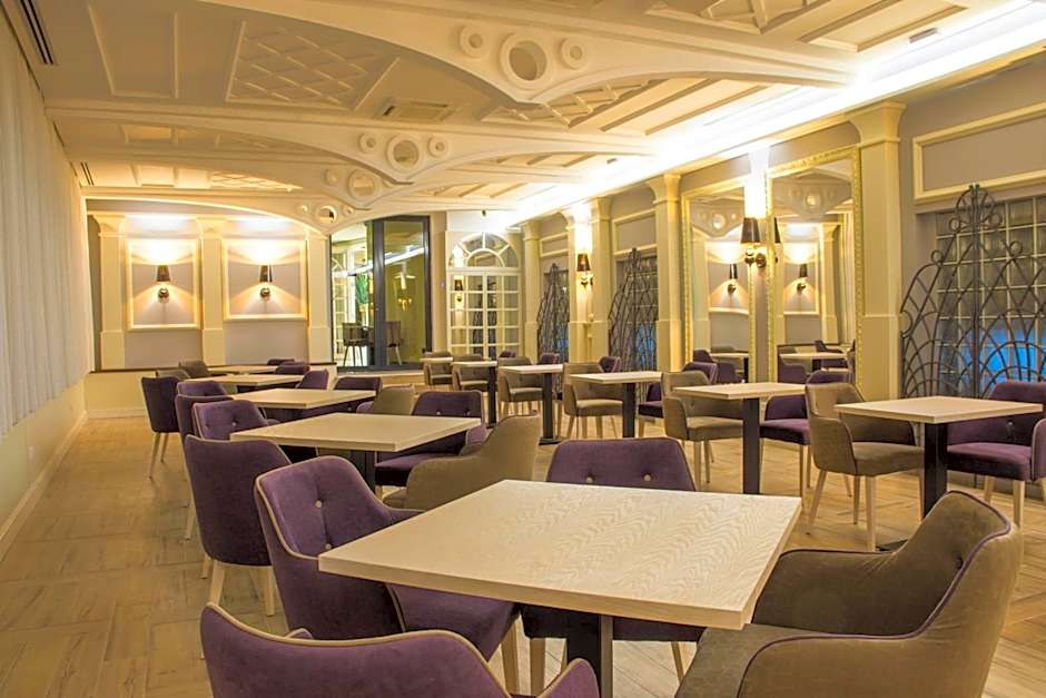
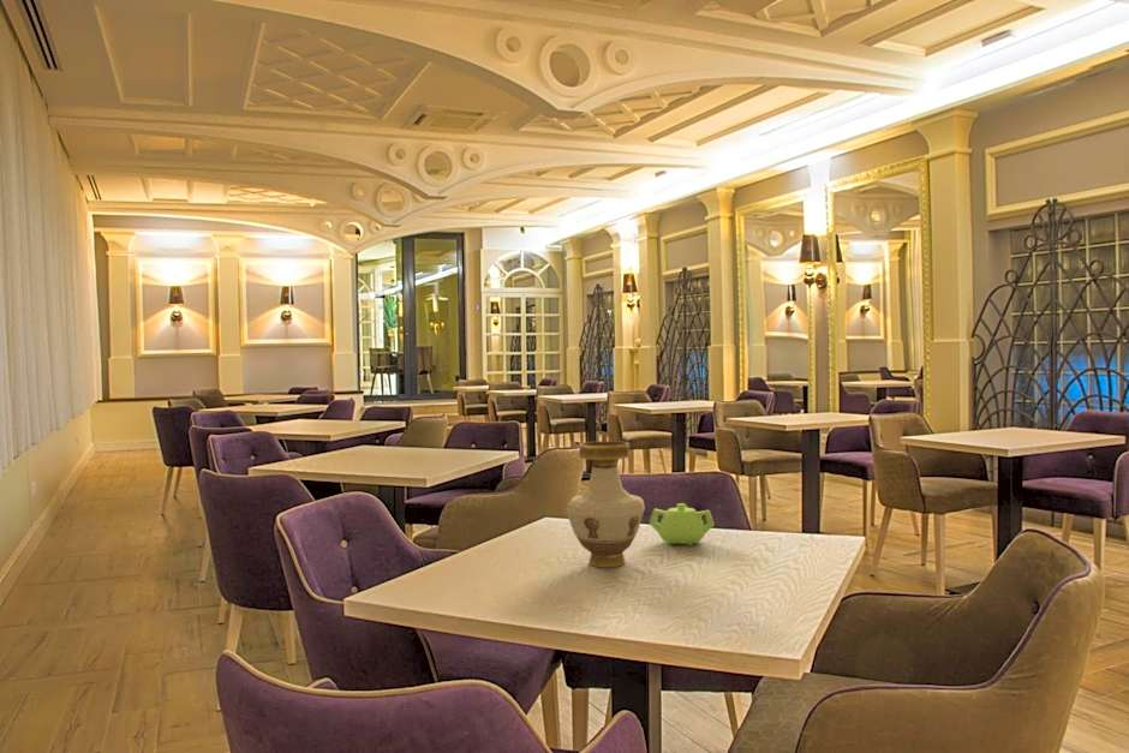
+ teapot [649,502,716,546]
+ vase [566,440,646,568]
